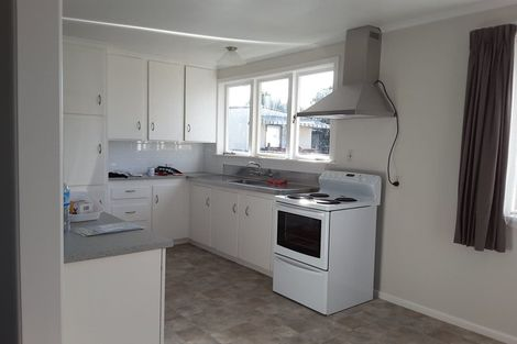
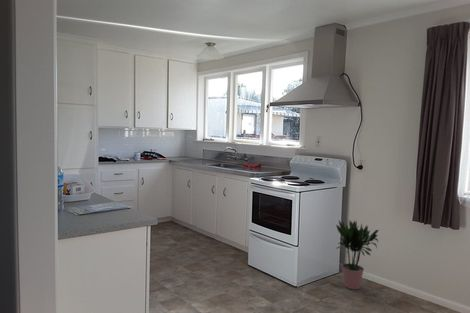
+ potted plant [335,219,379,290]
